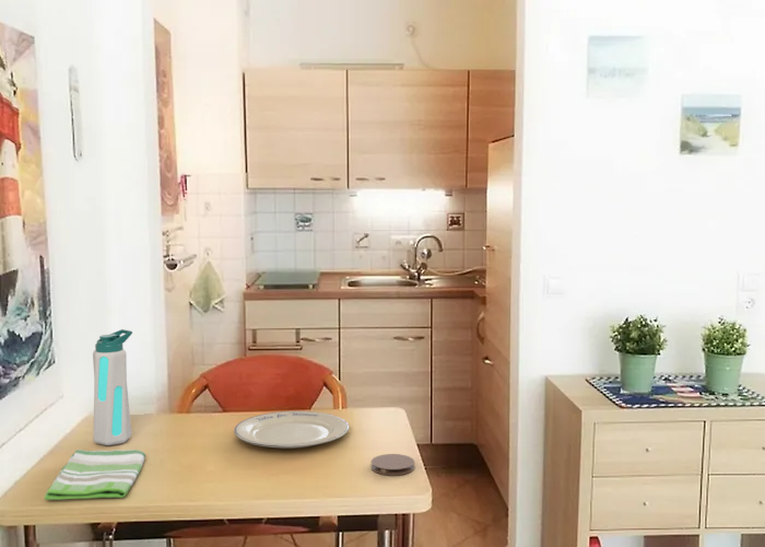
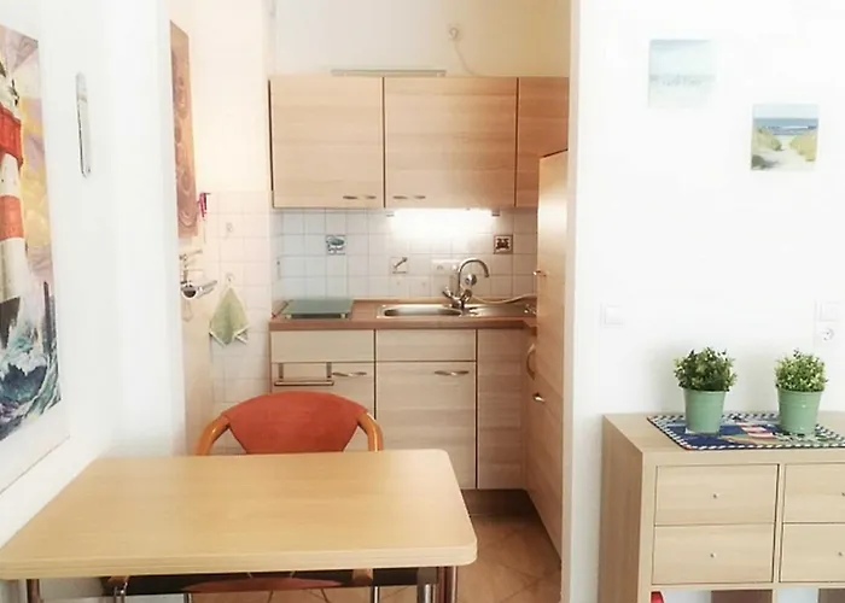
- dish towel [44,449,146,501]
- water bottle [92,328,133,446]
- coaster [370,453,415,476]
- chinaware [233,410,351,450]
